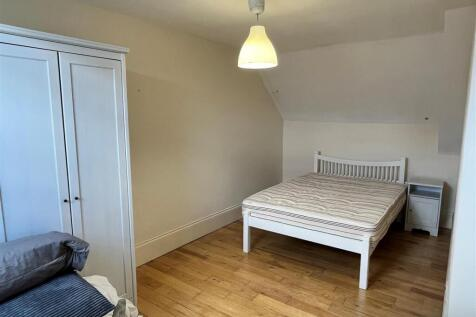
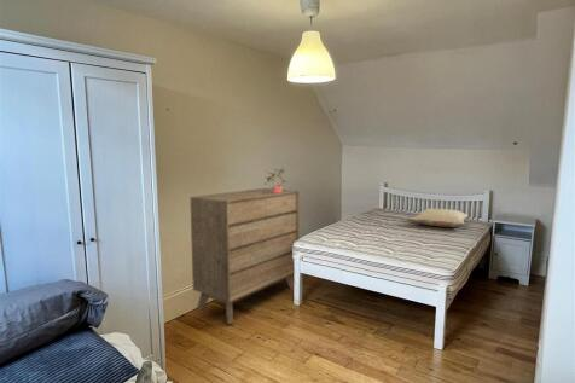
+ dresser [188,187,301,325]
+ potted plant [262,168,286,192]
+ pillow [410,207,470,228]
